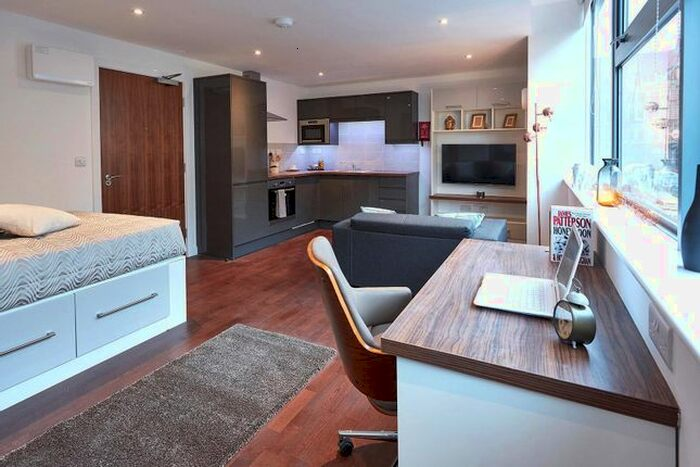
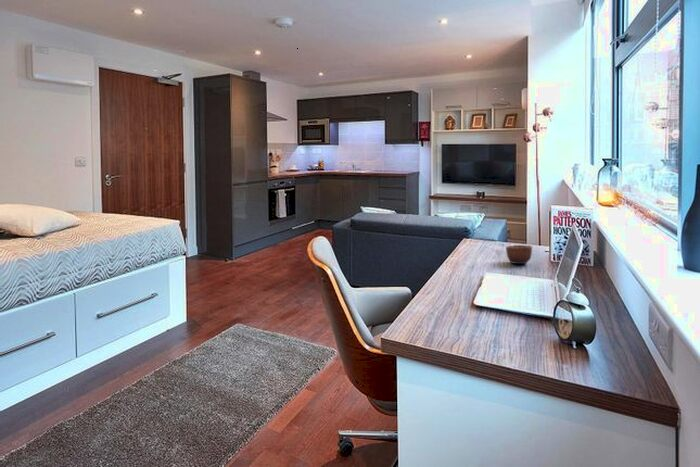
+ mug [505,244,533,265]
